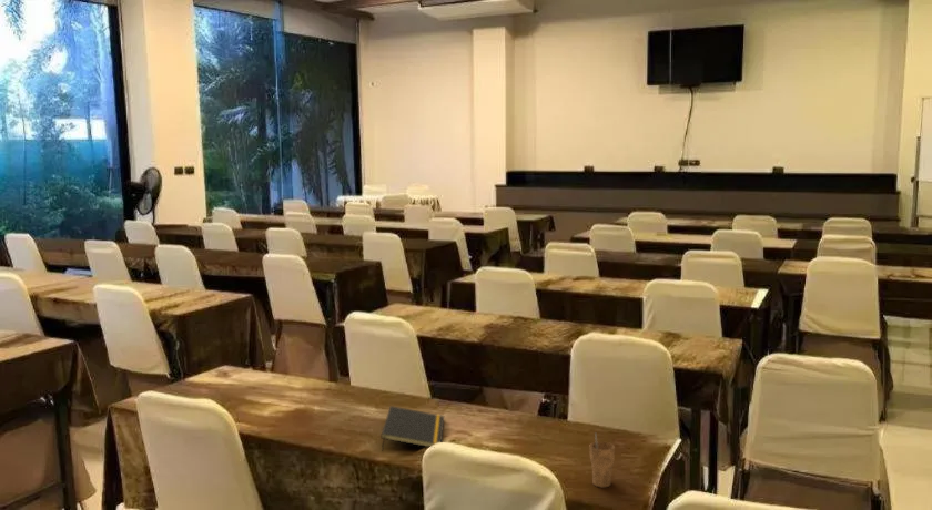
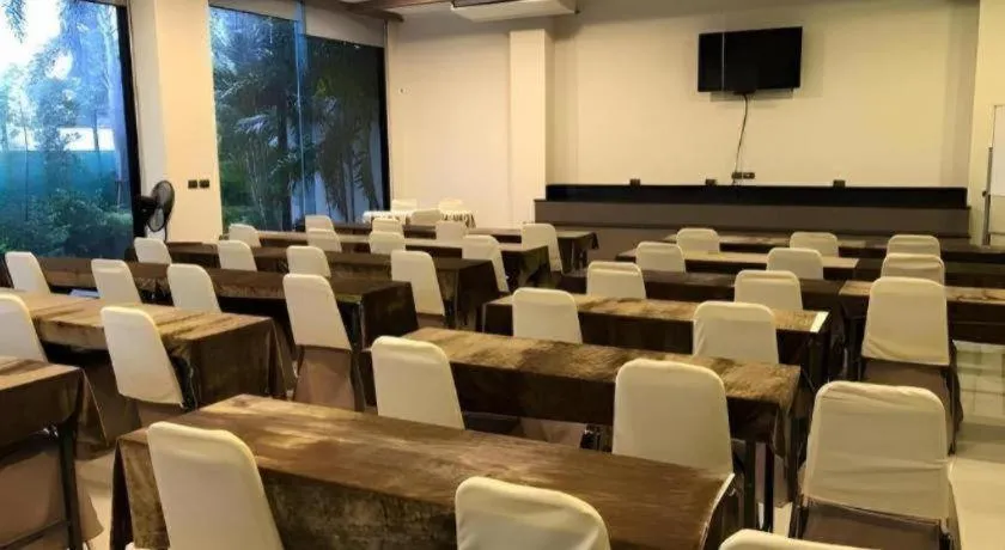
- notepad [379,405,445,451]
- cup [589,431,616,488]
